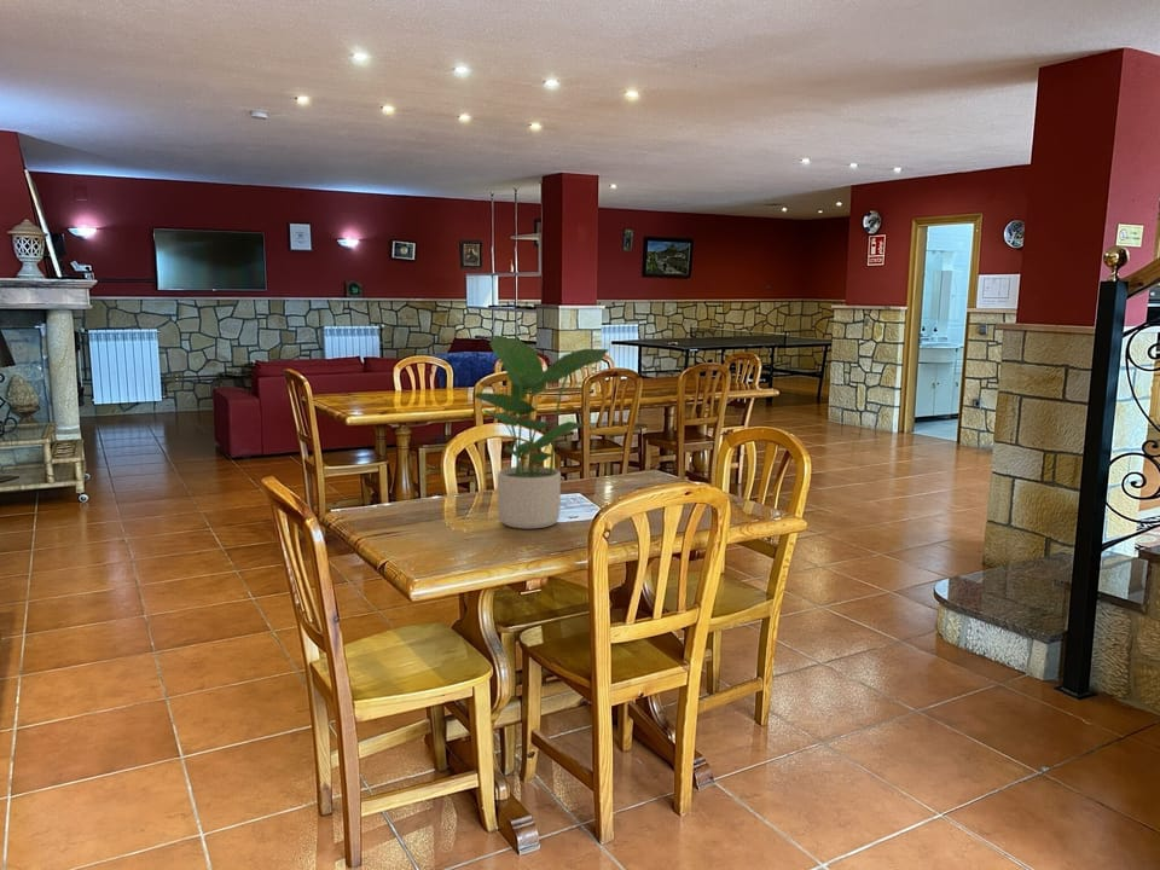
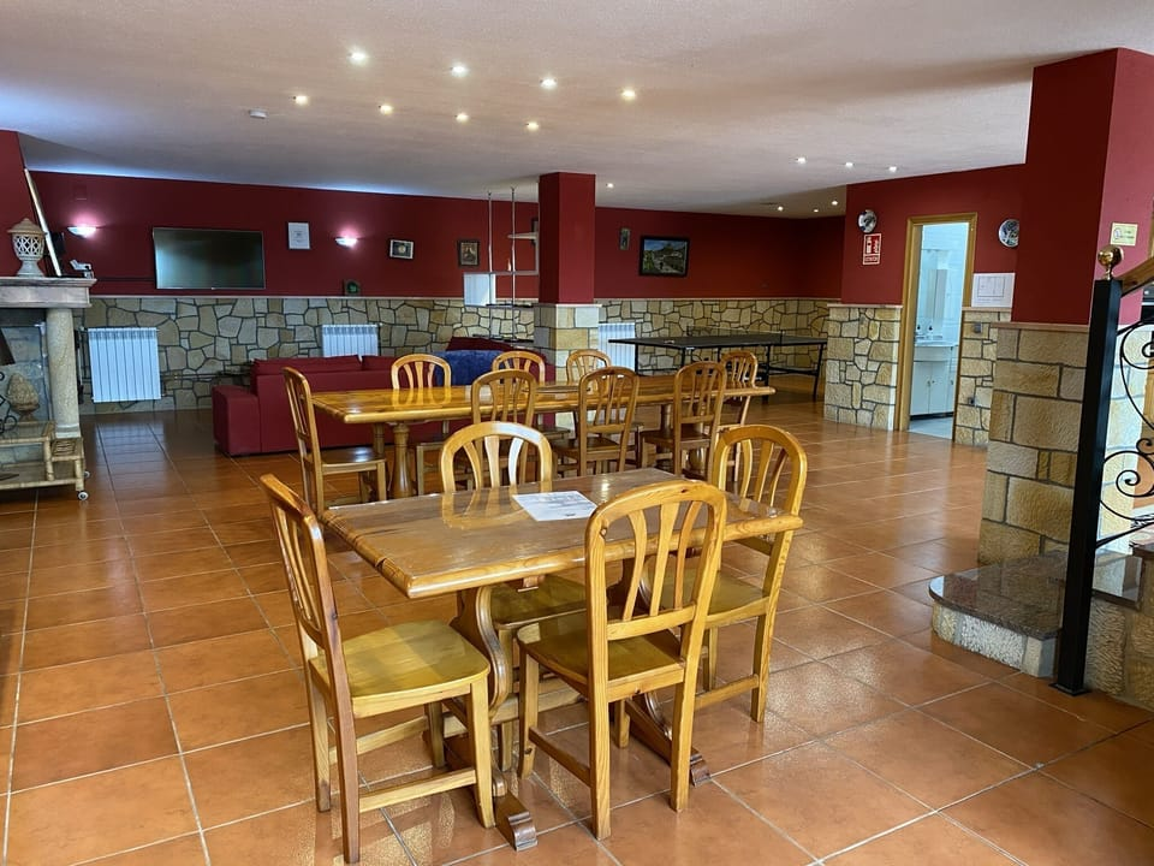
- potted plant [472,334,610,529]
